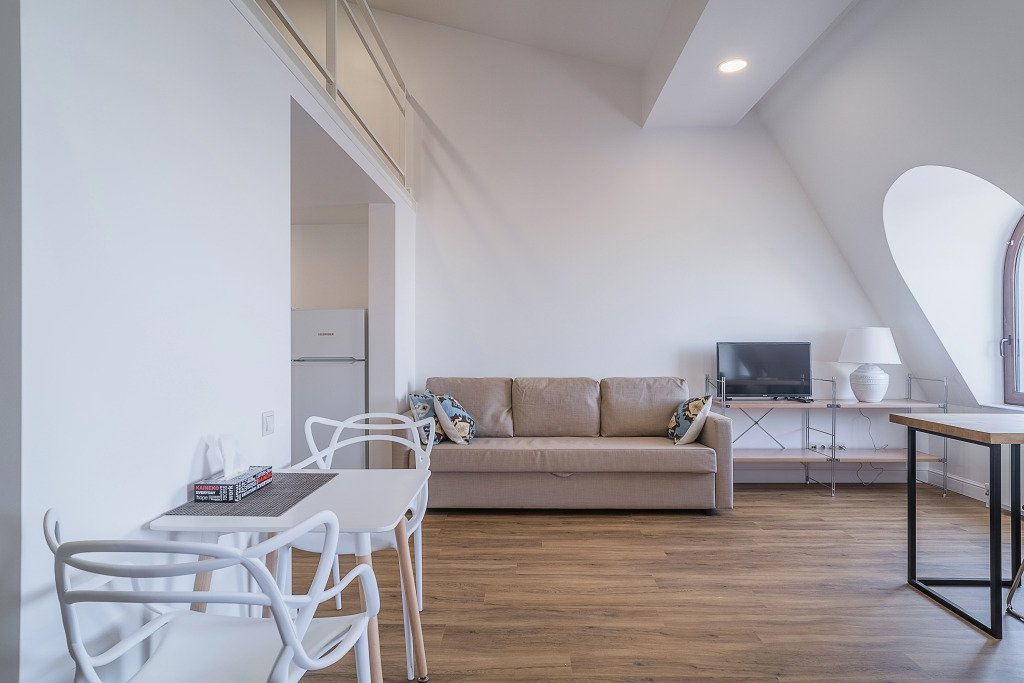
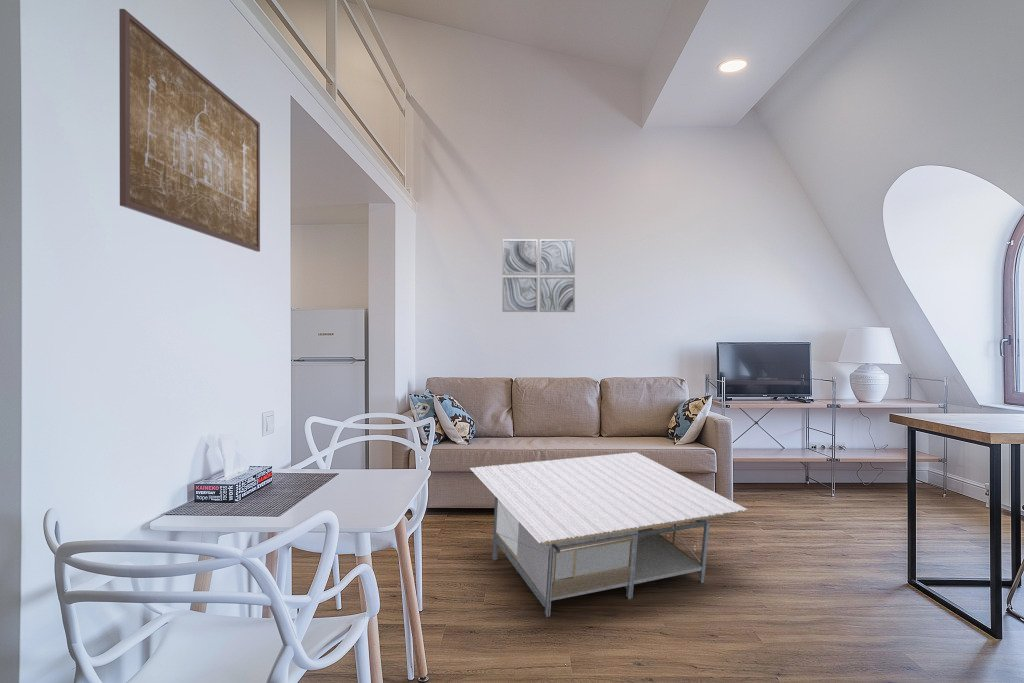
+ coffee table [469,451,749,618]
+ wall art [501,238,576,313]
+ wall art [118,8,261,253]
